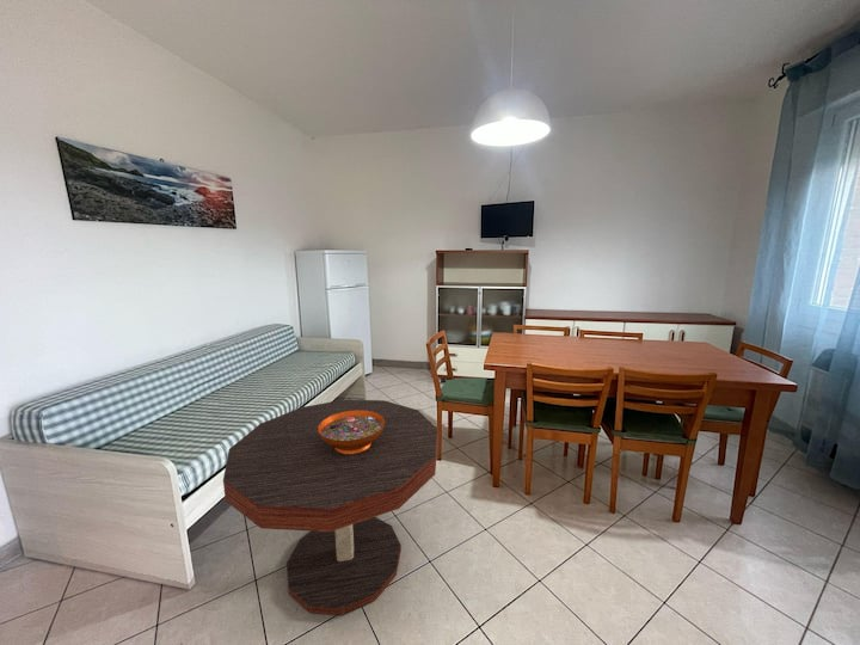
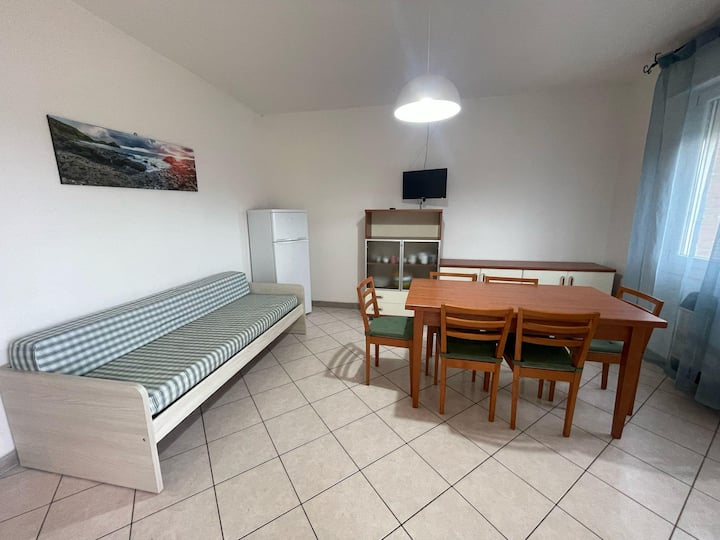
- decorative bowl [319,410,385,454]
- coffee table [222,399,438,616]
